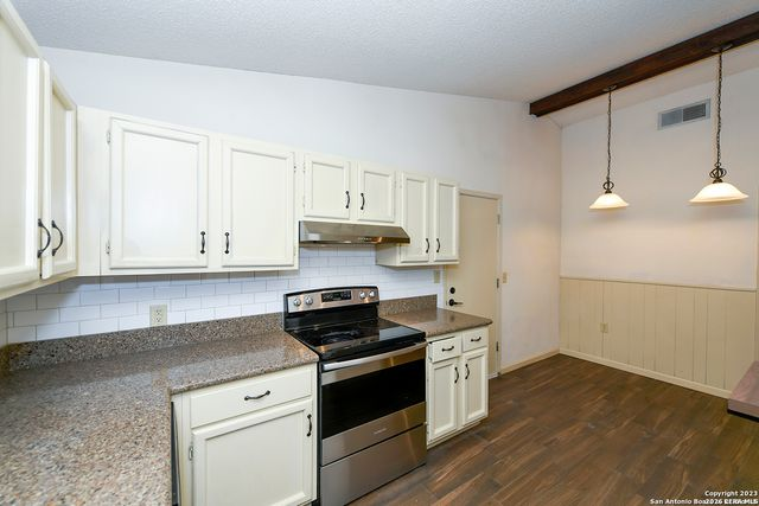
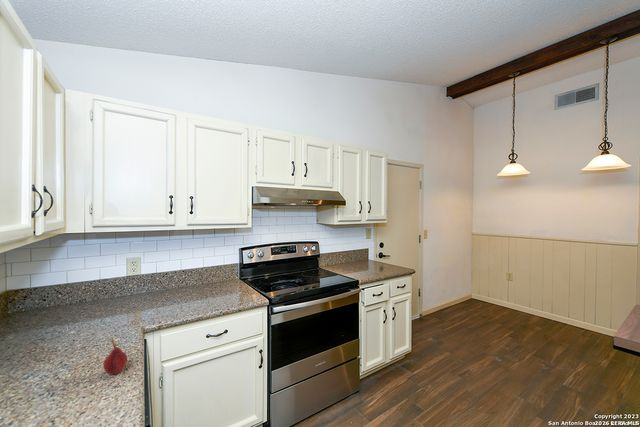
+ fruit [102,338,128,375]
